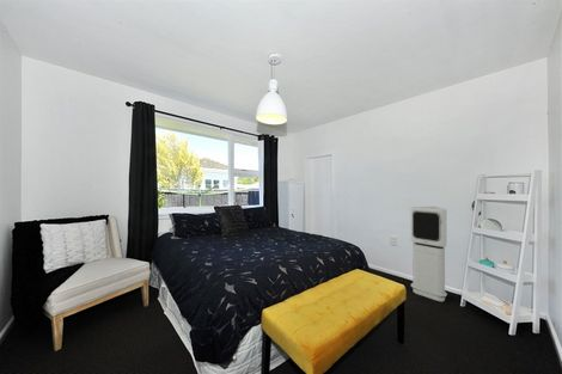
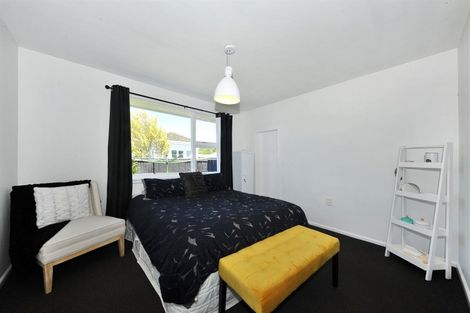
- air purifier [410,206,448,302]
